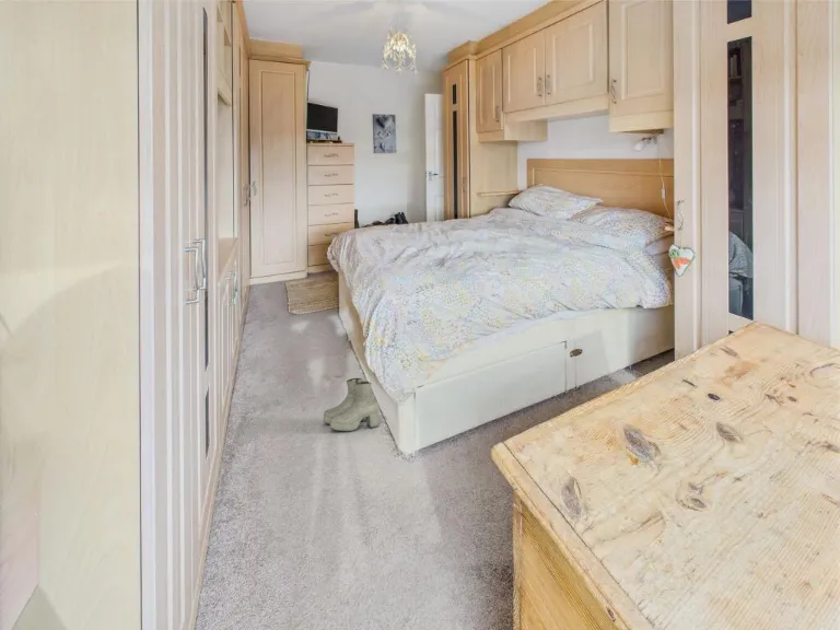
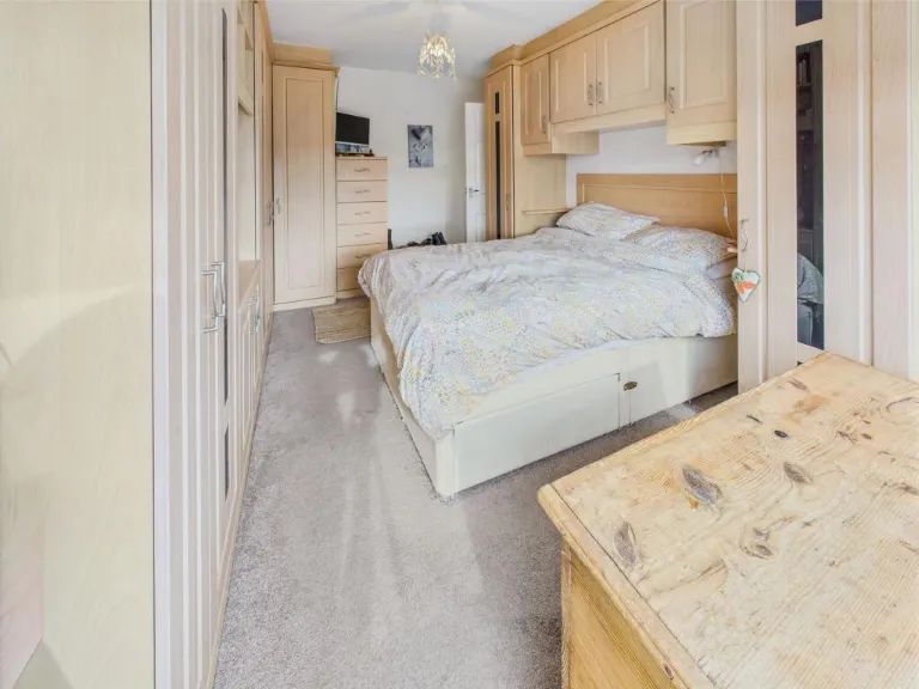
- boots [323,377,380,432]
